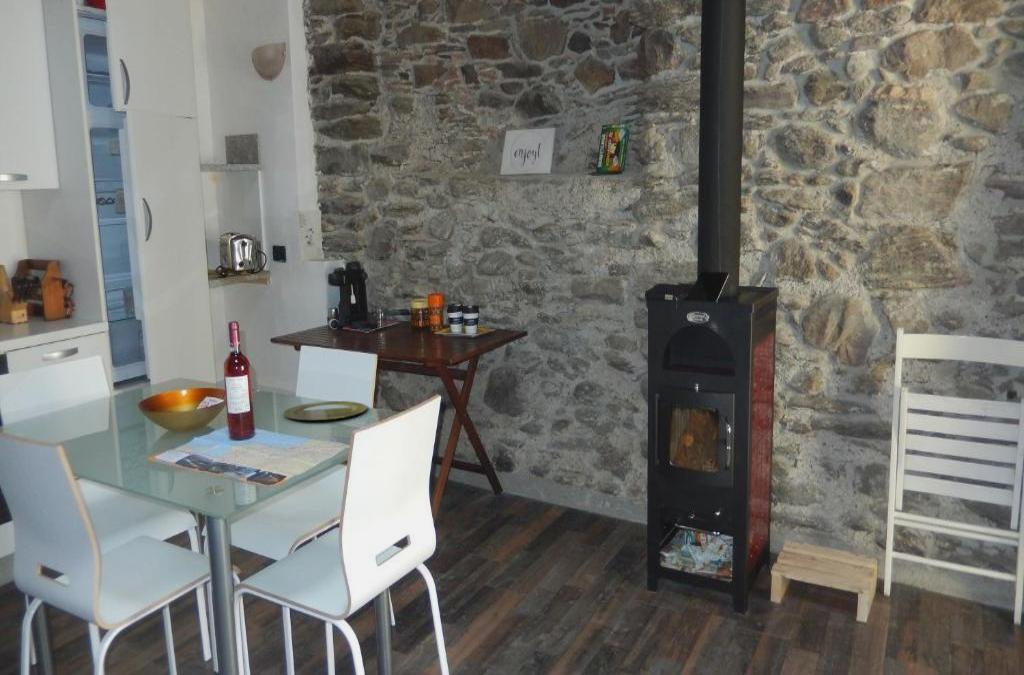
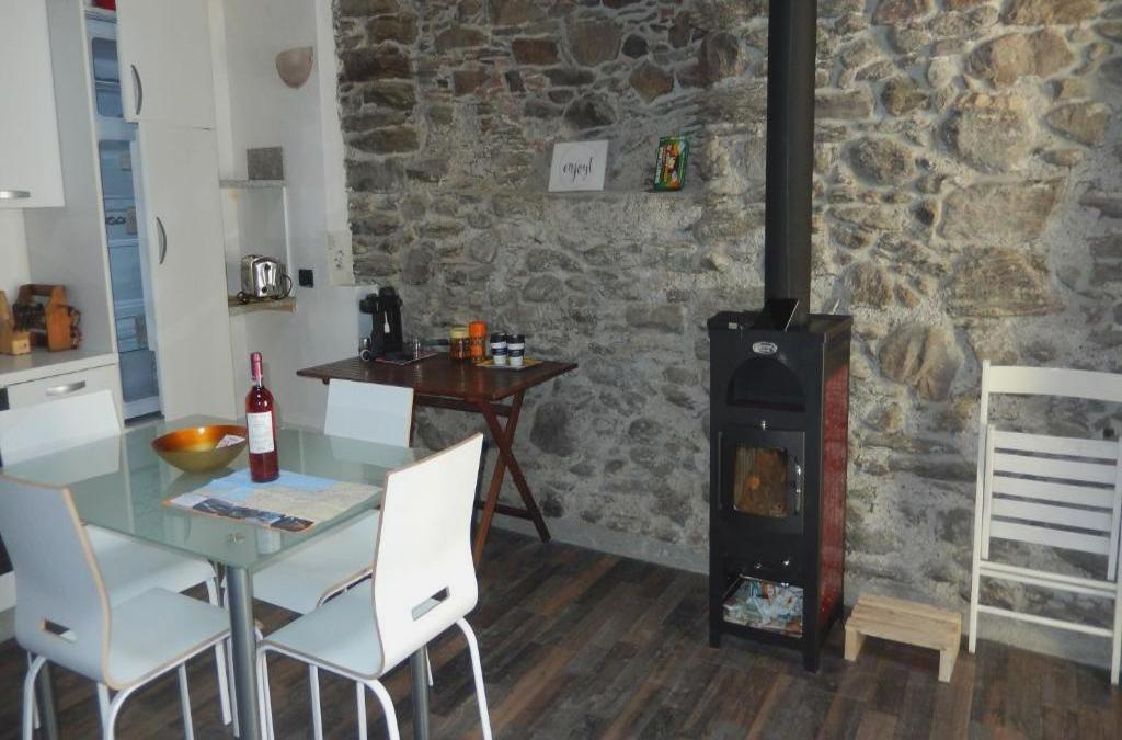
- plate [282,400,368,421]
